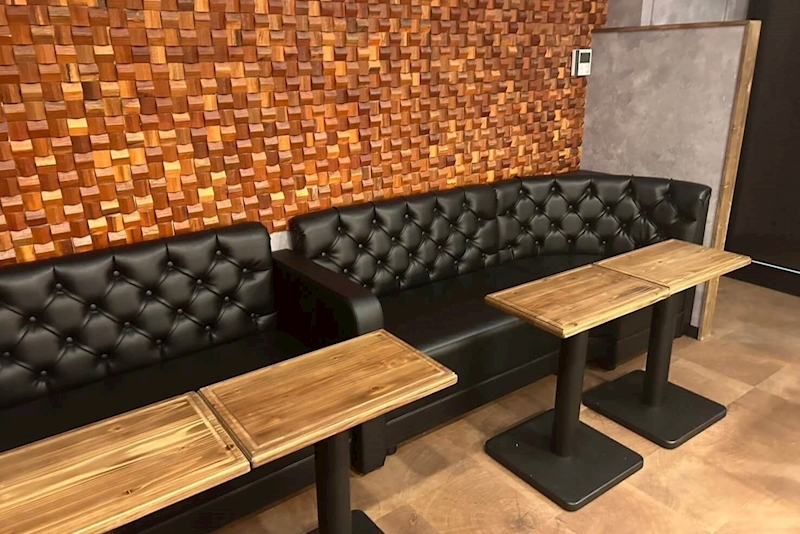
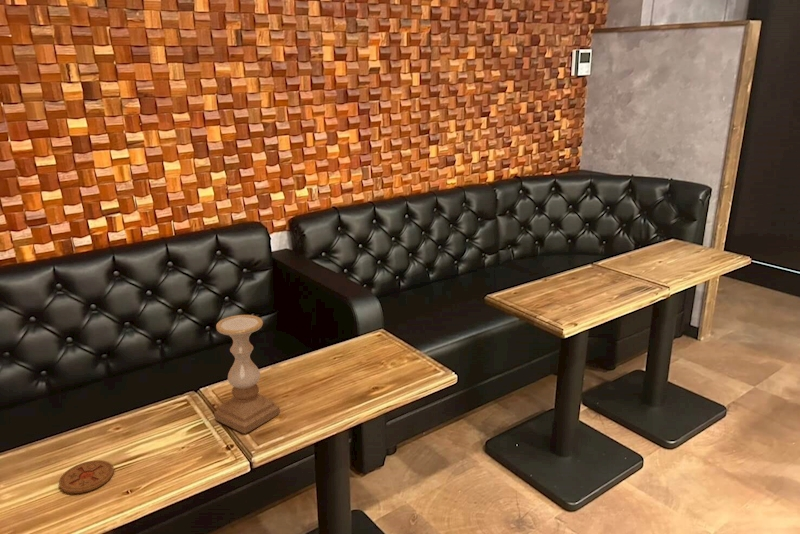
+ candle holder [213,314,281,434]
+ coaster [58,459,115,494]
